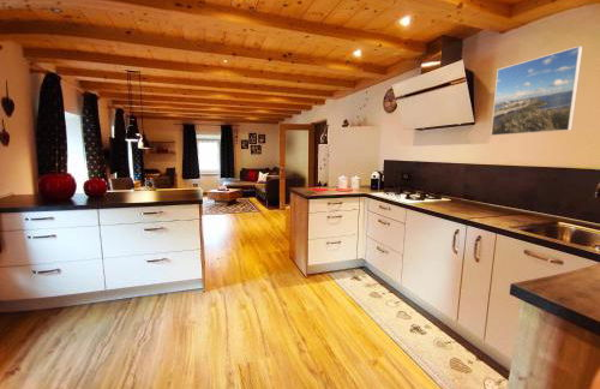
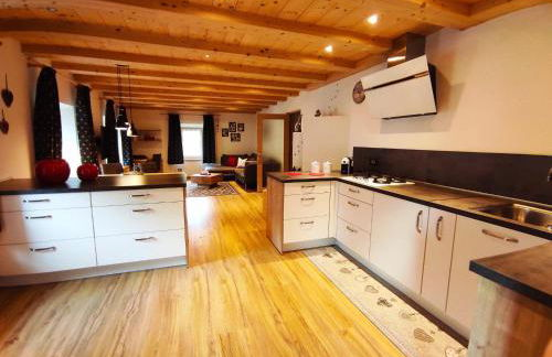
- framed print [490,44,584,137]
